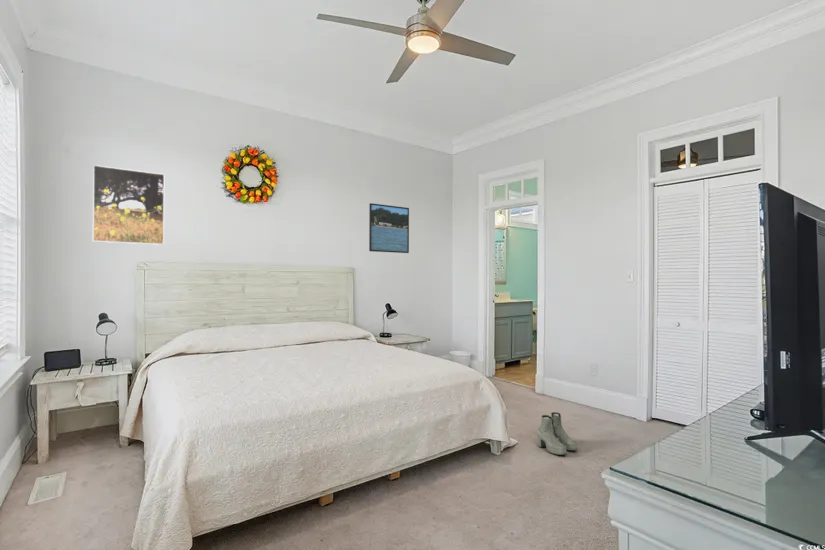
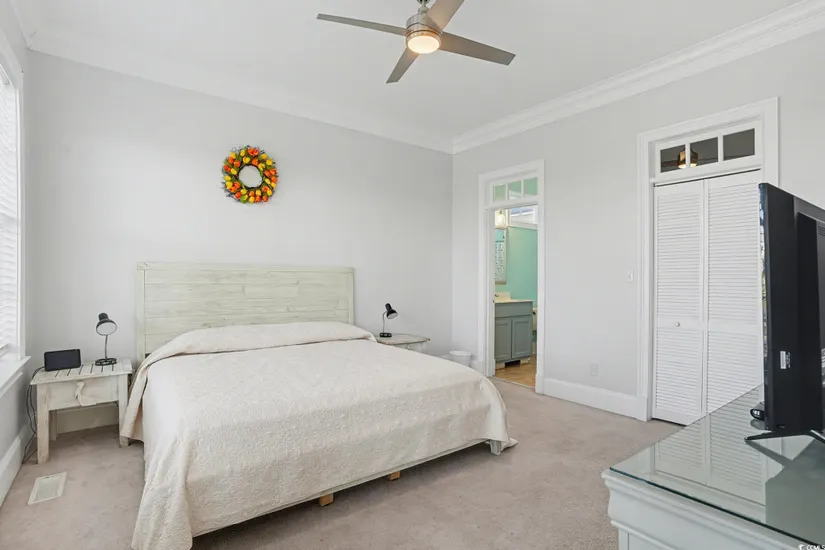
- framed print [368,202,410,254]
- boots [536,411,578,456]
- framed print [92,164,166,246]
